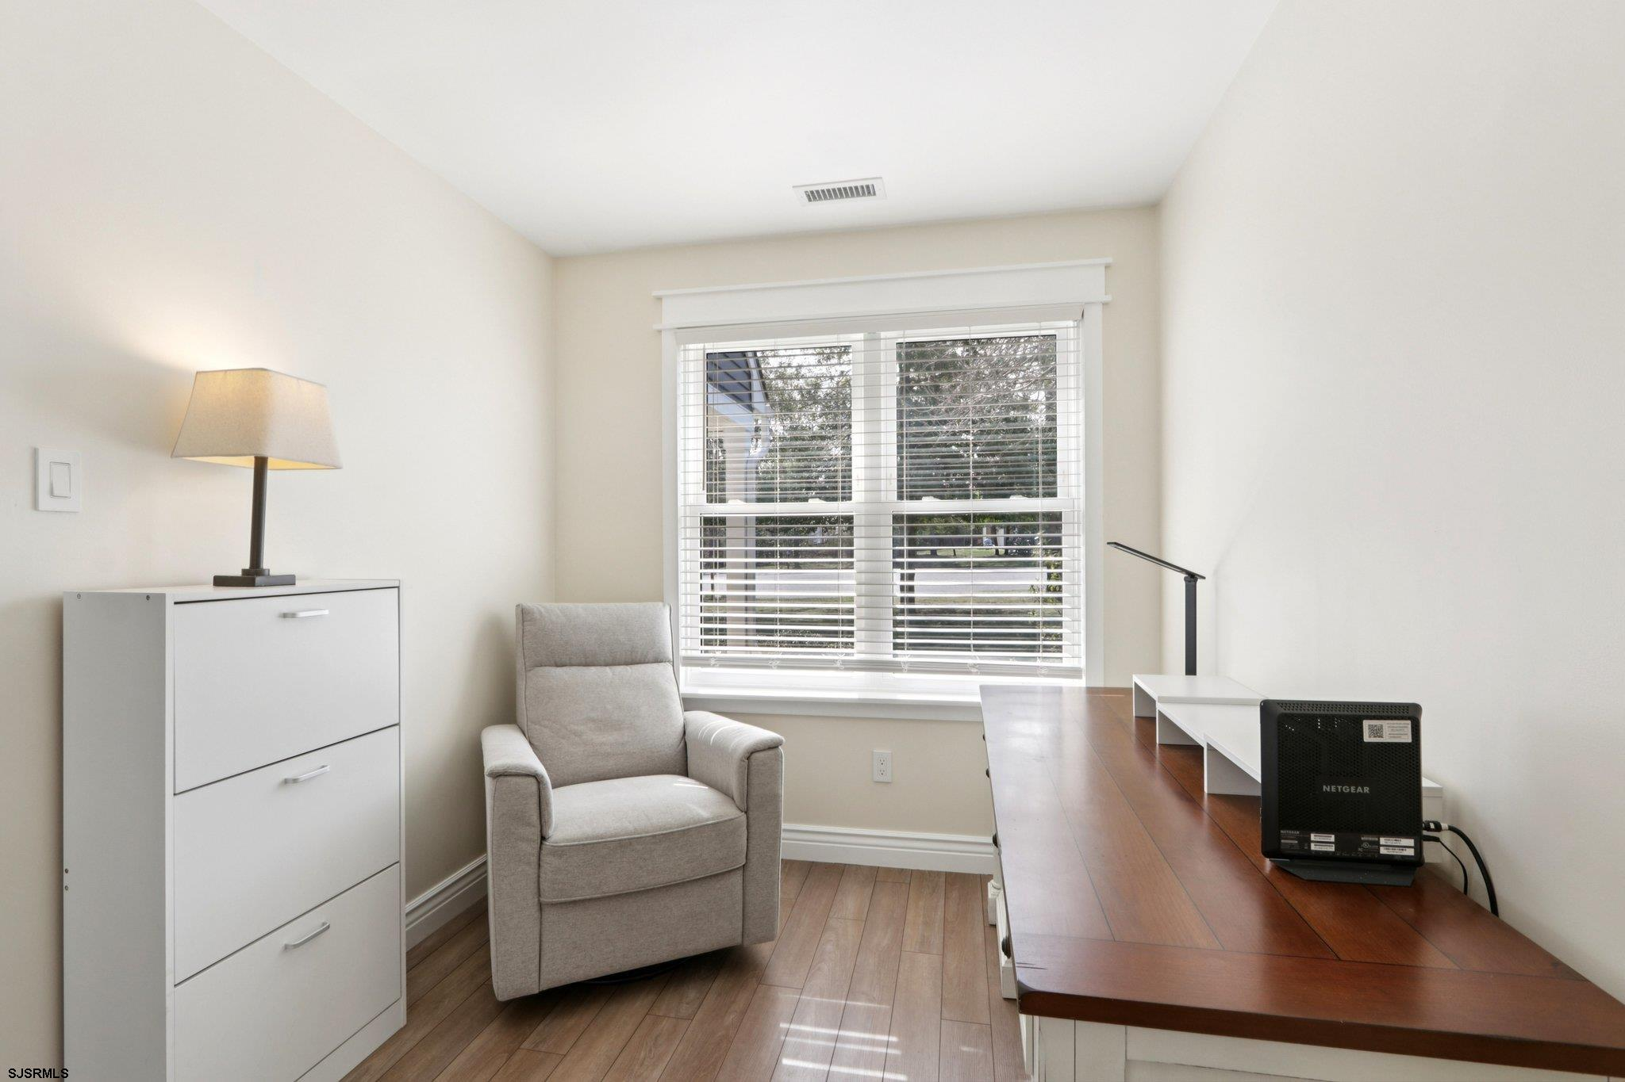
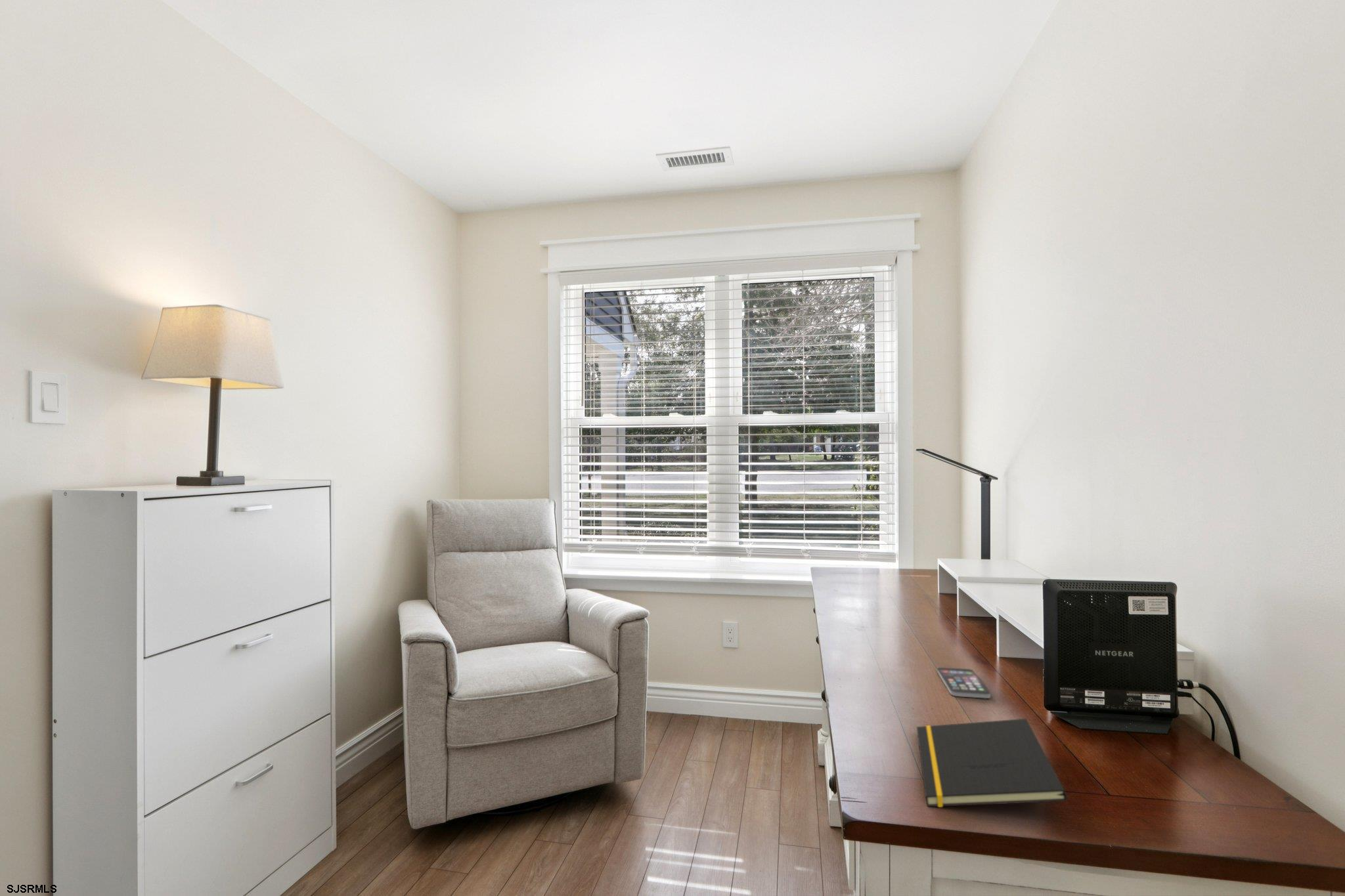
+ notepad [916,718,1068,808]
+ smartphone [937,667,991,699]
